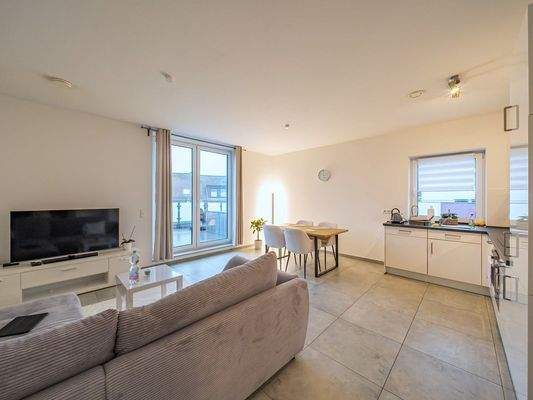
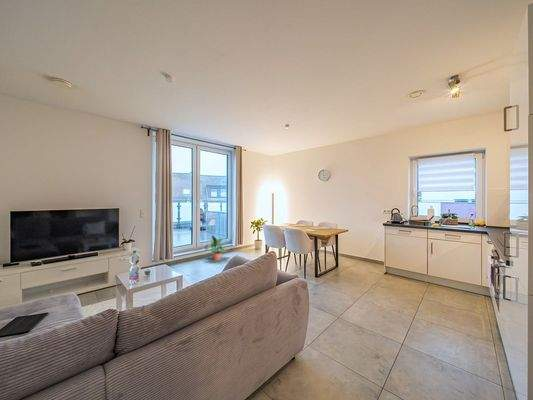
+ potted plant [204,235,227,261]
